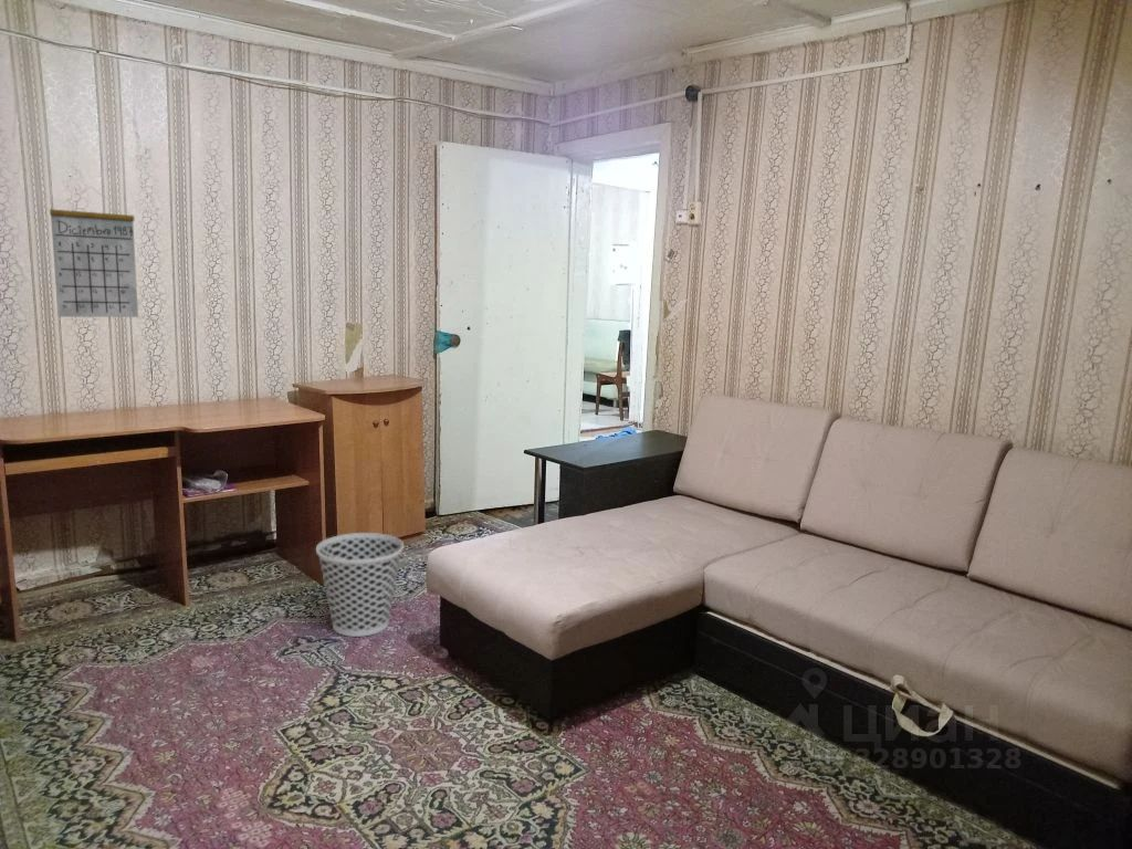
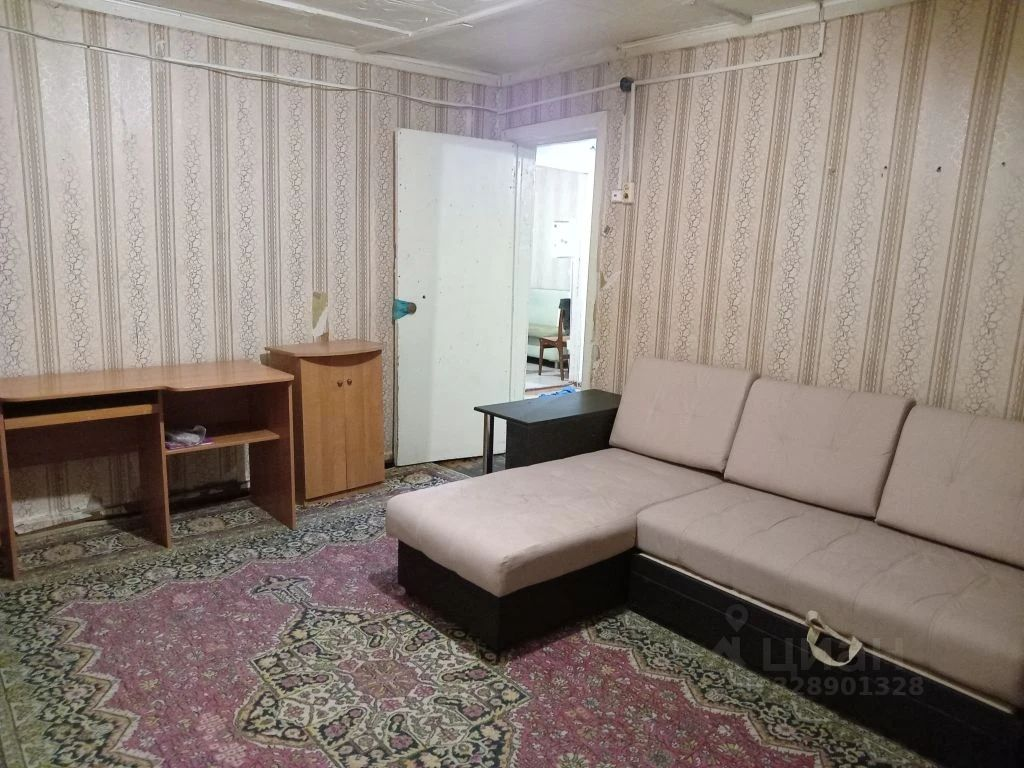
- calendar [49,187,139,318]
- wastebasket [315,532,405,638]
